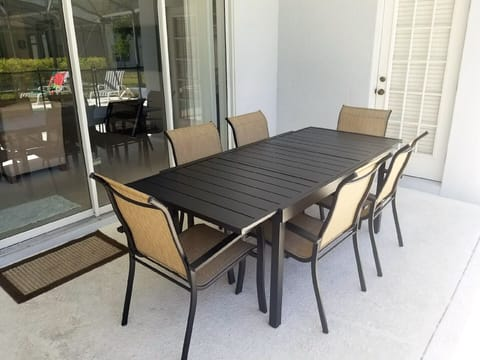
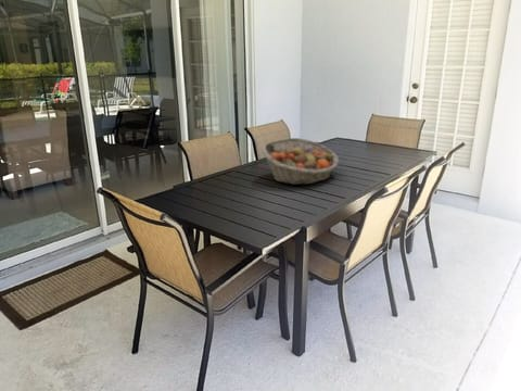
+ fruit basket [260,137,340,186]
